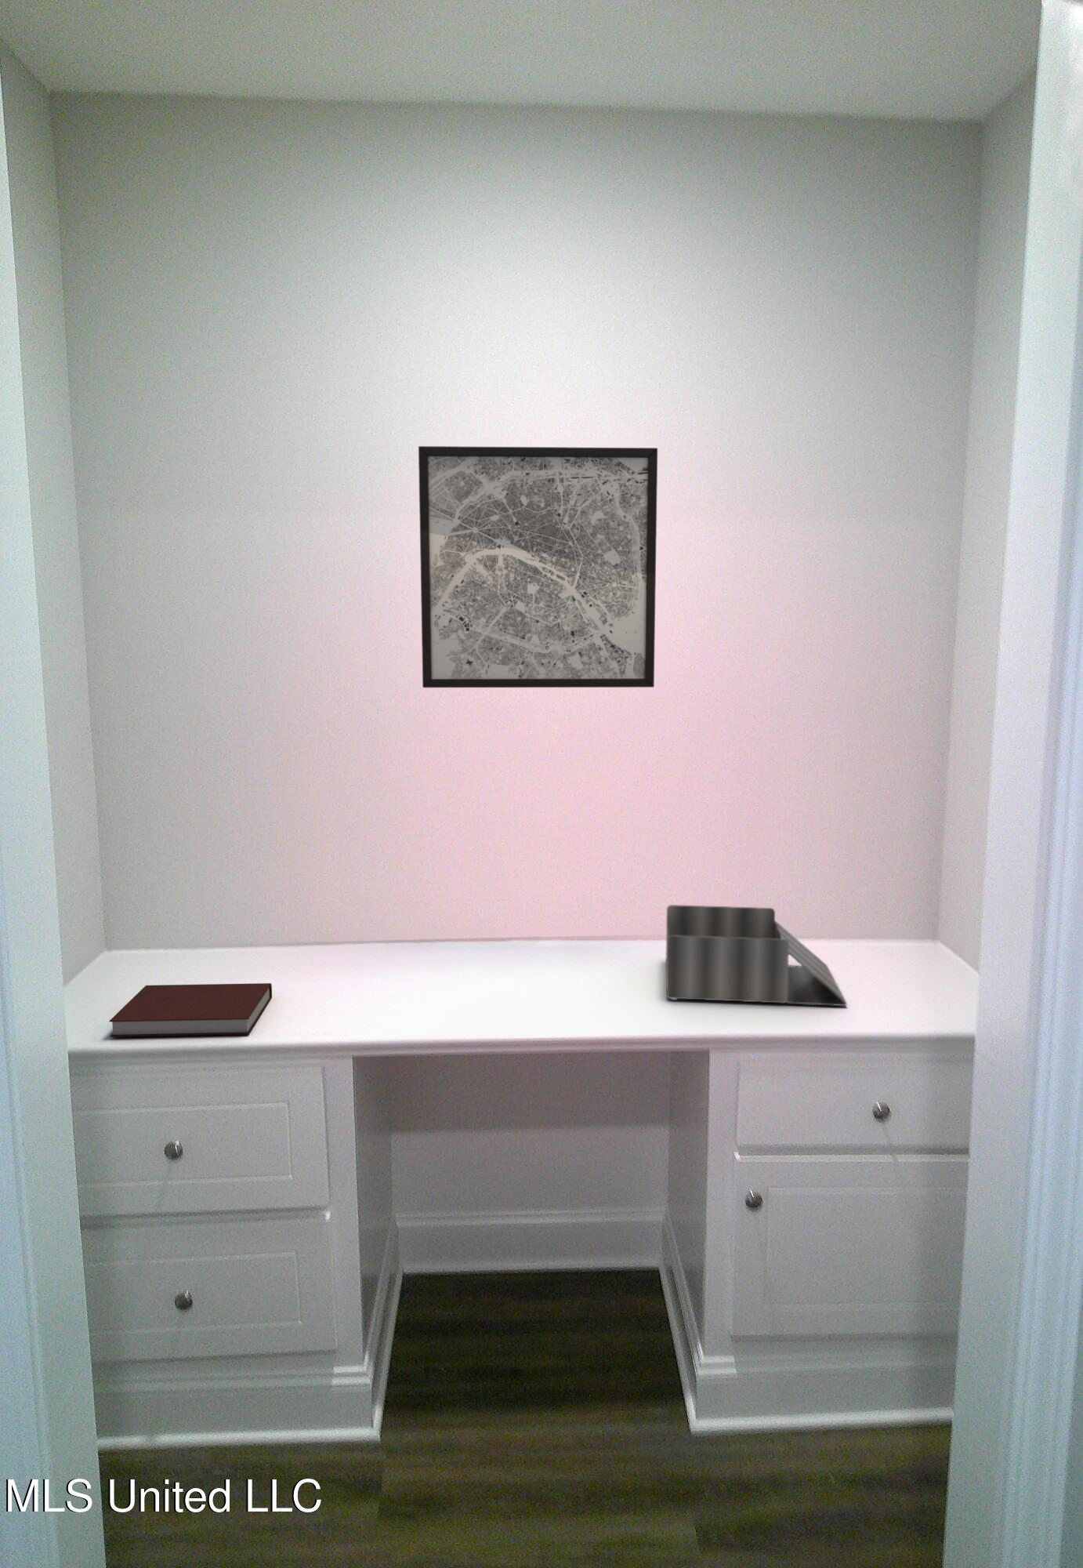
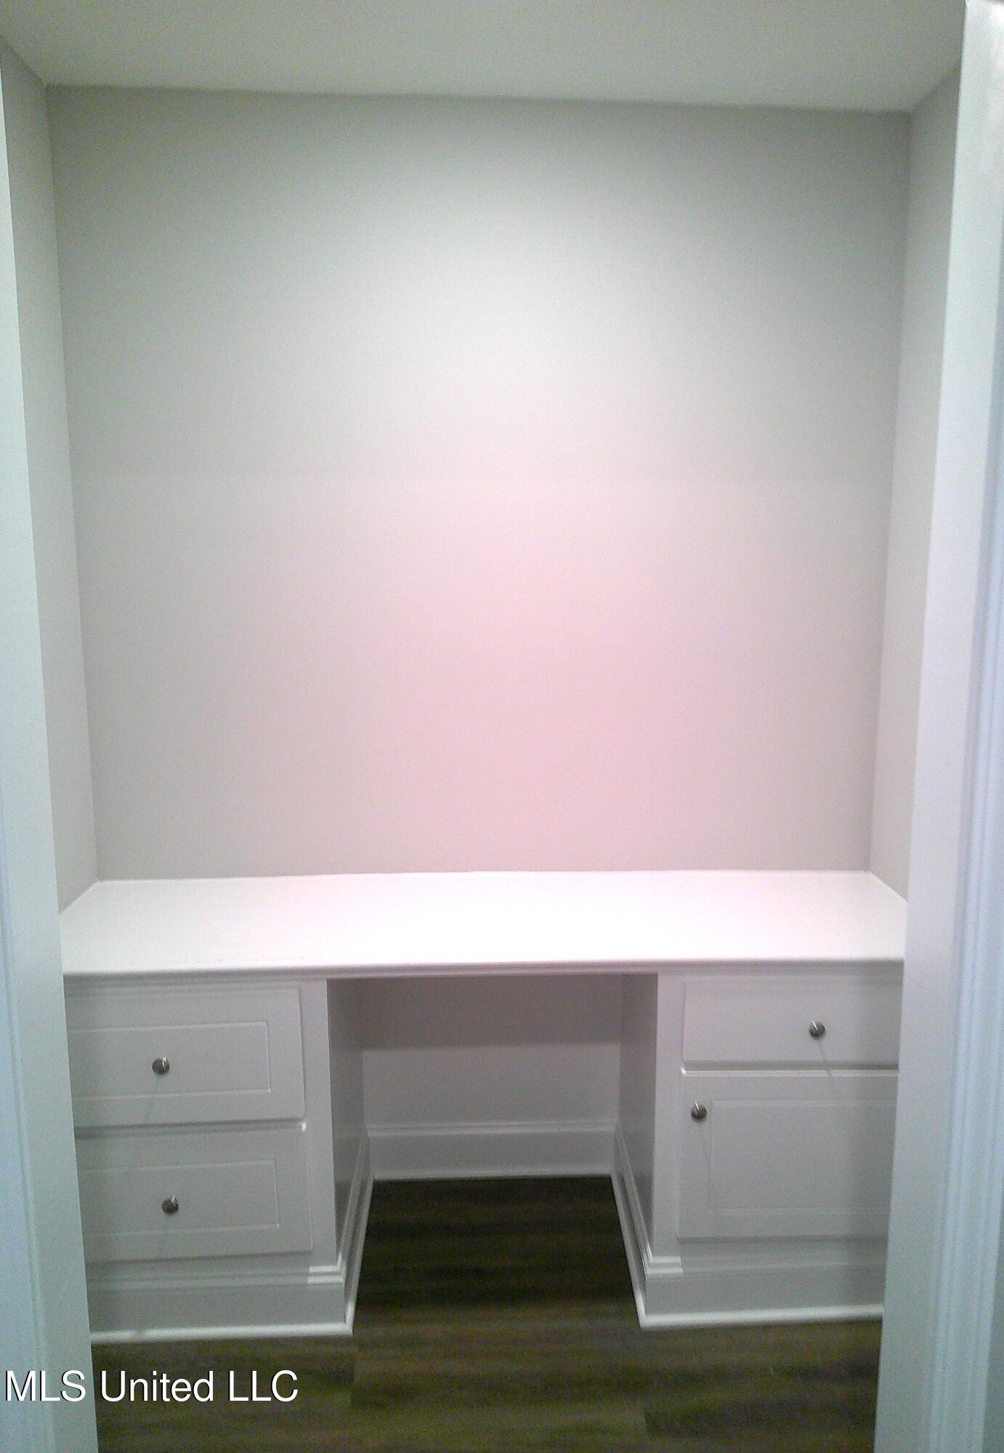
- notebook [108,982,273,1038]
- desk organizer [665,904,848,1007]
- wall art [418,446,659,689]
